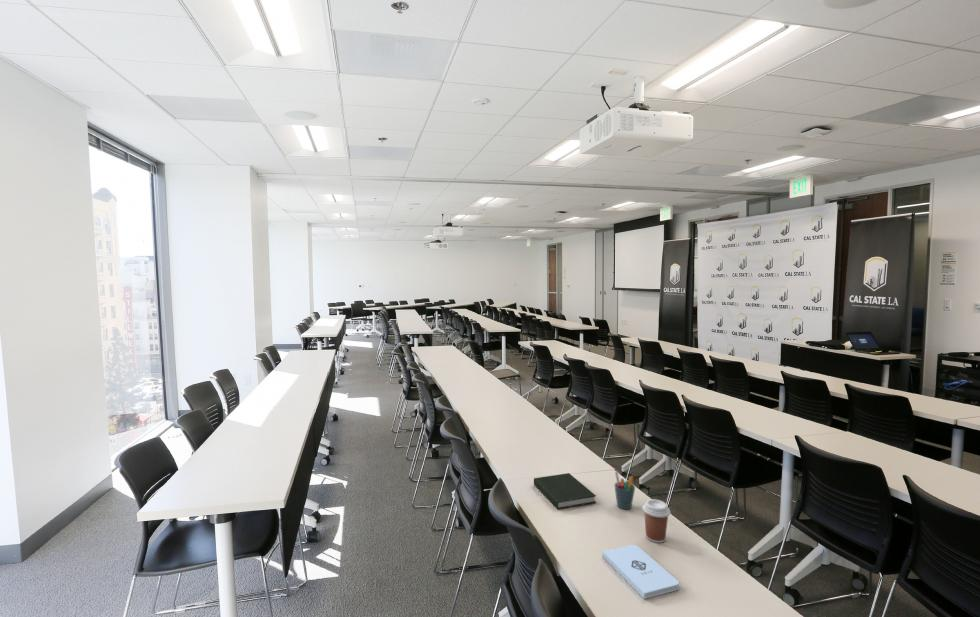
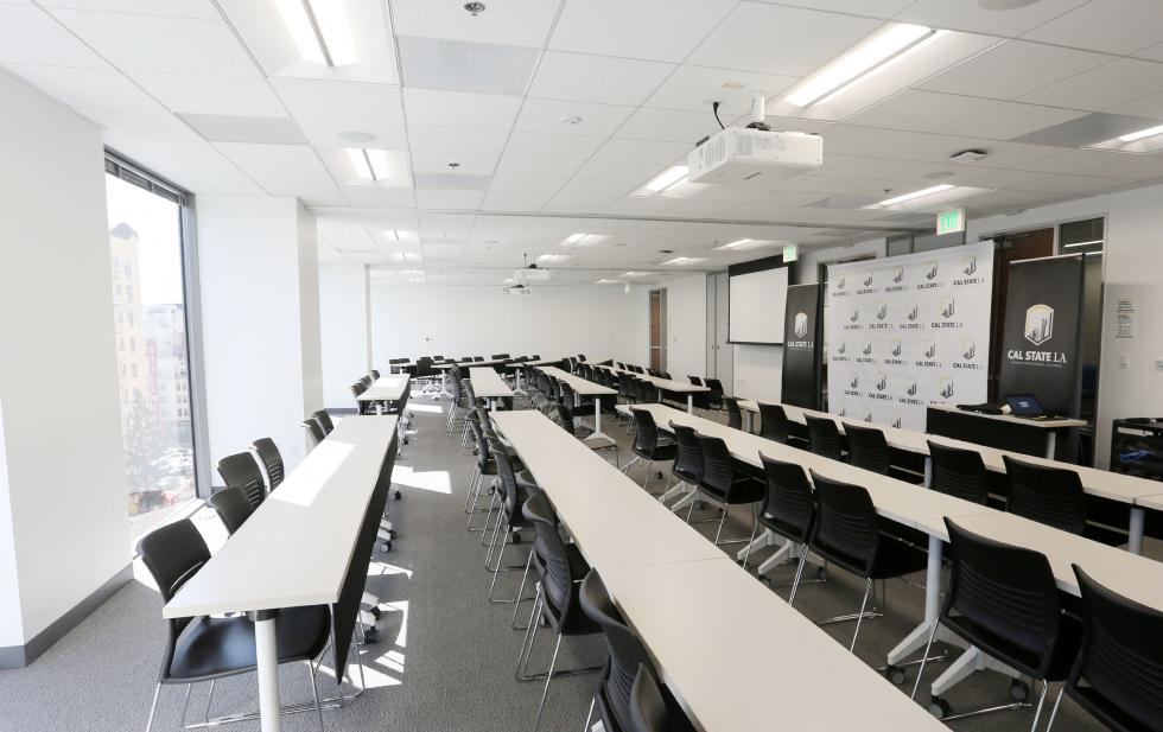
- pen holder [613,470,636,510]
- book [533,472,597,510]
- coffee cup [641,498,671,544]
- notepad [601,544,680,600]
